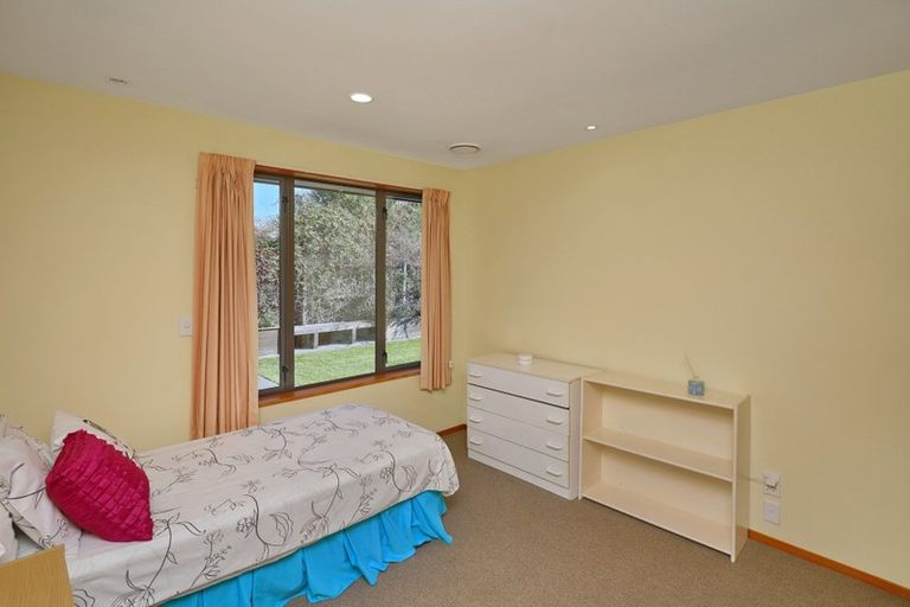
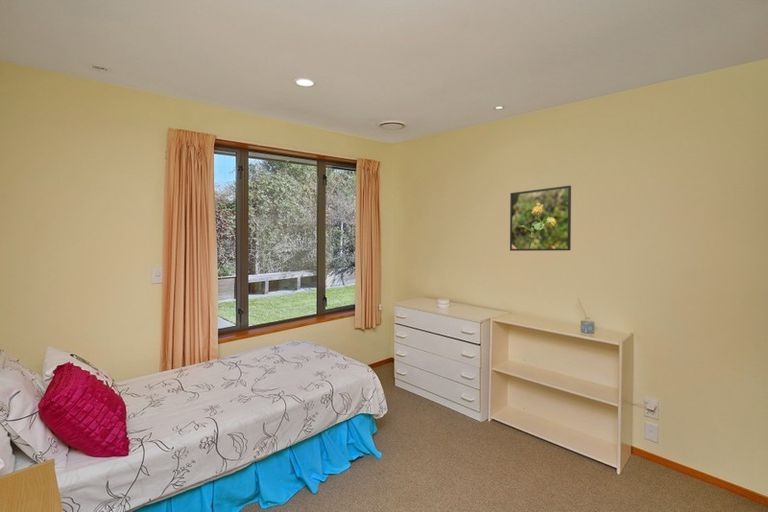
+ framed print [509,185,572,252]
